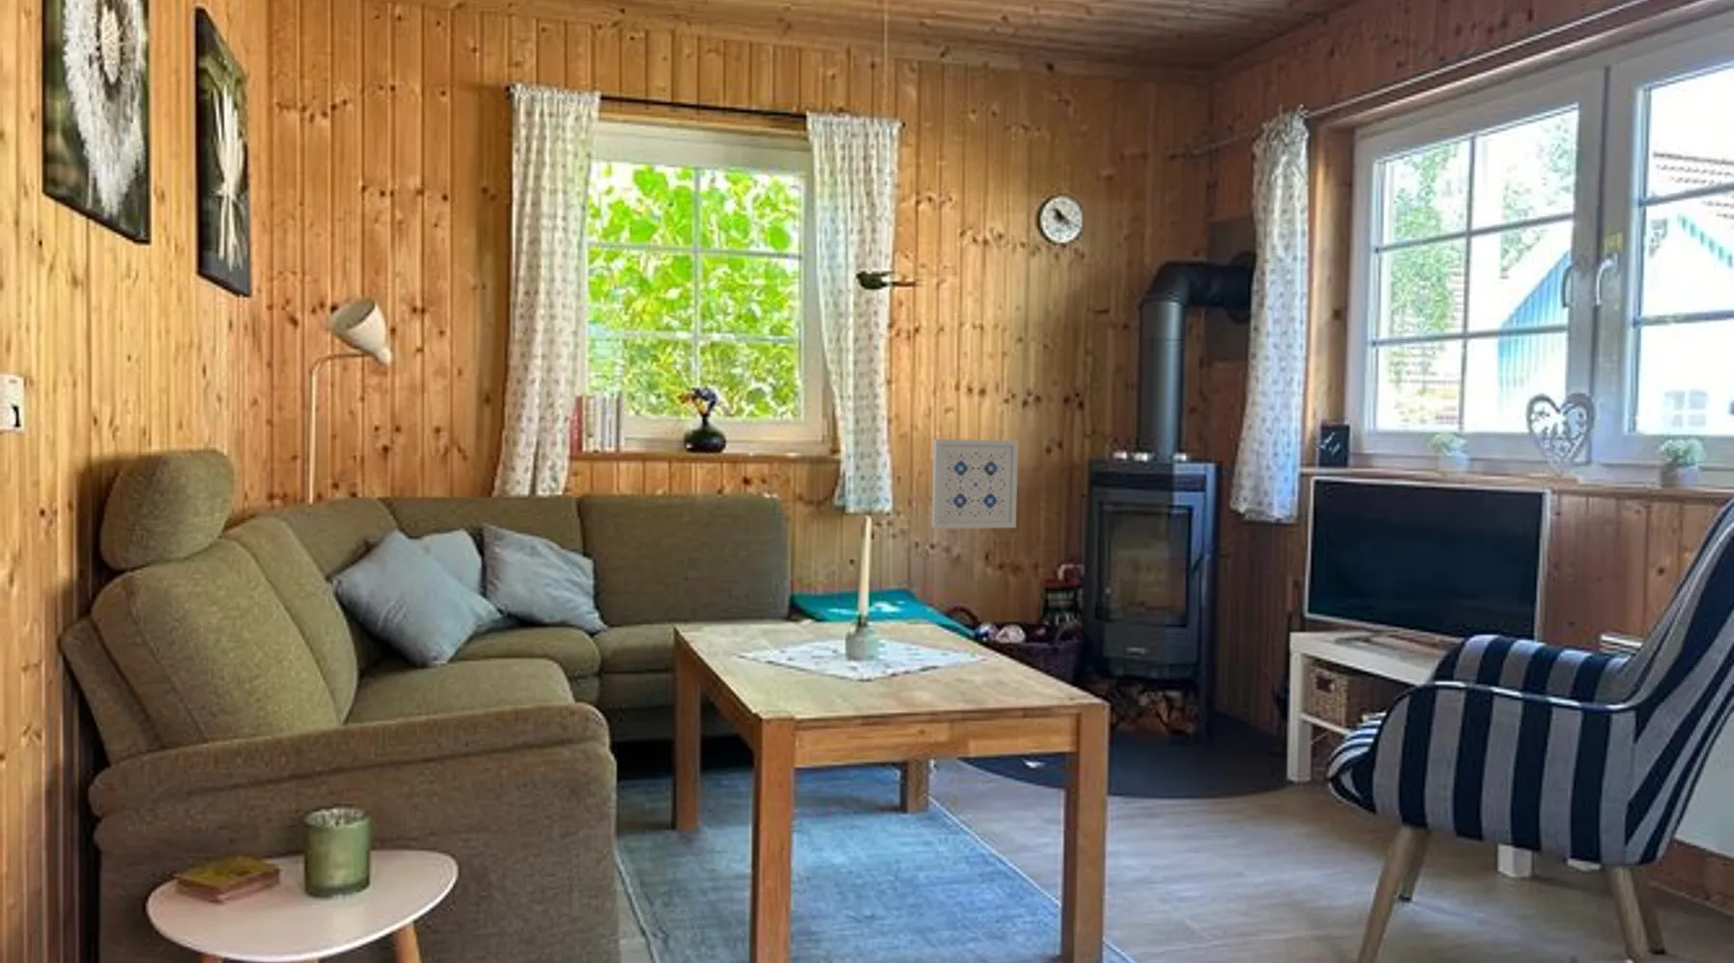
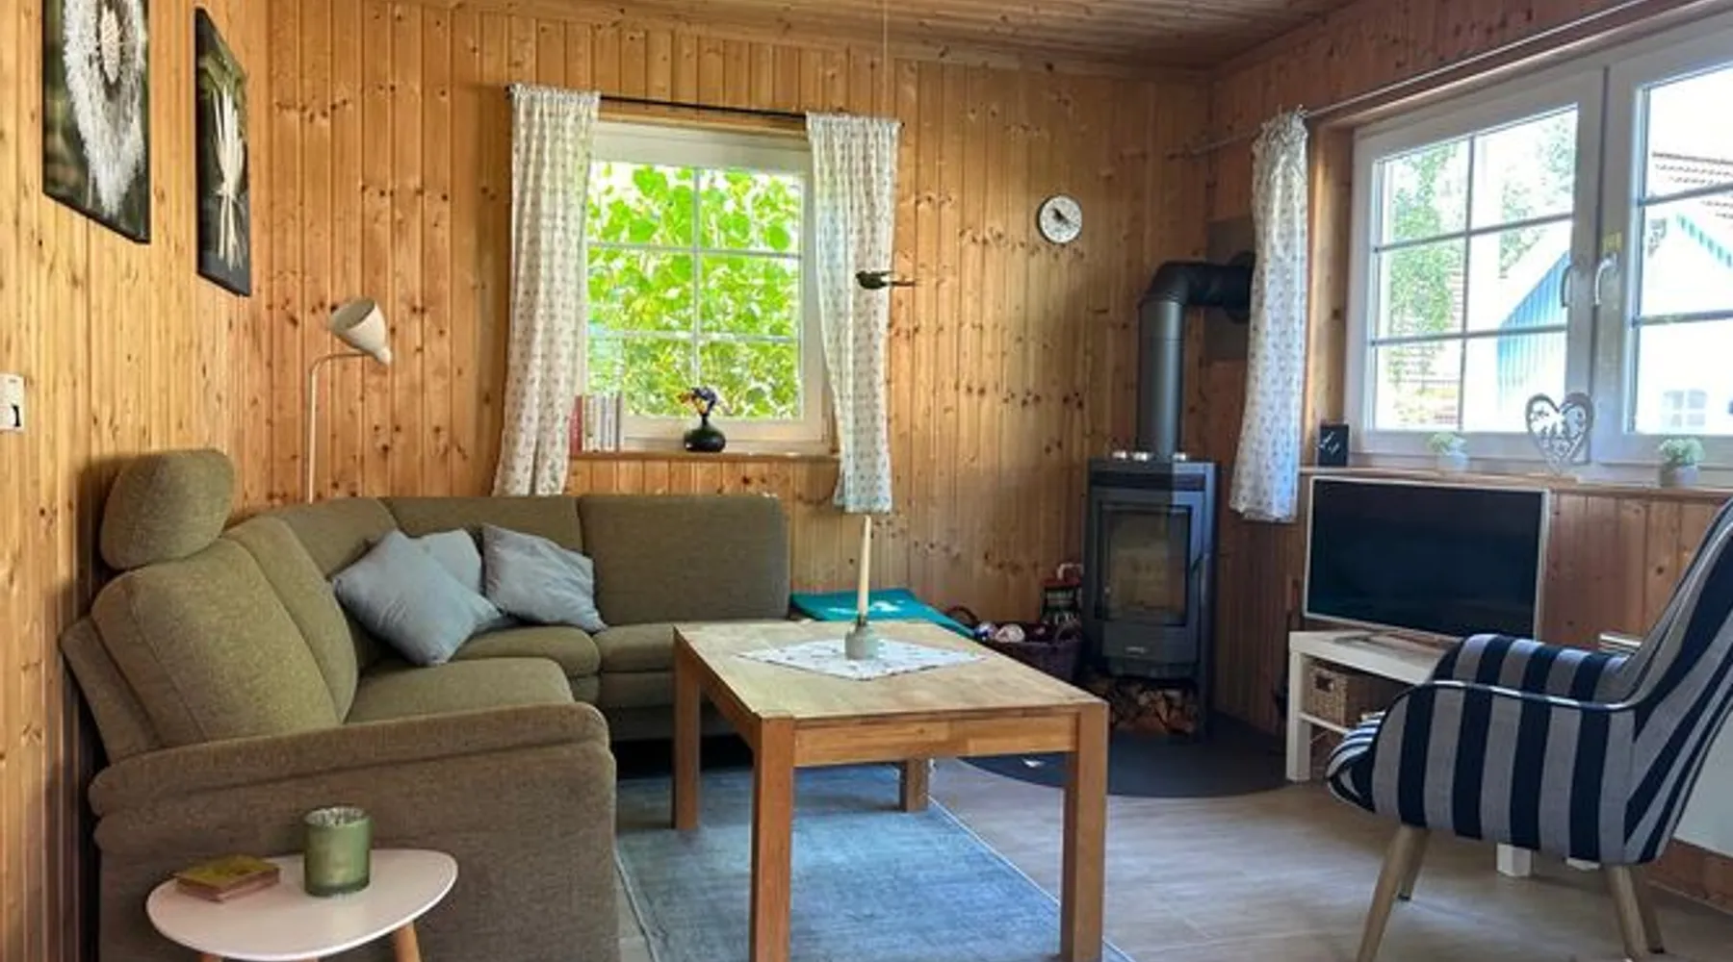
- wall art [931,438,1019,530]
